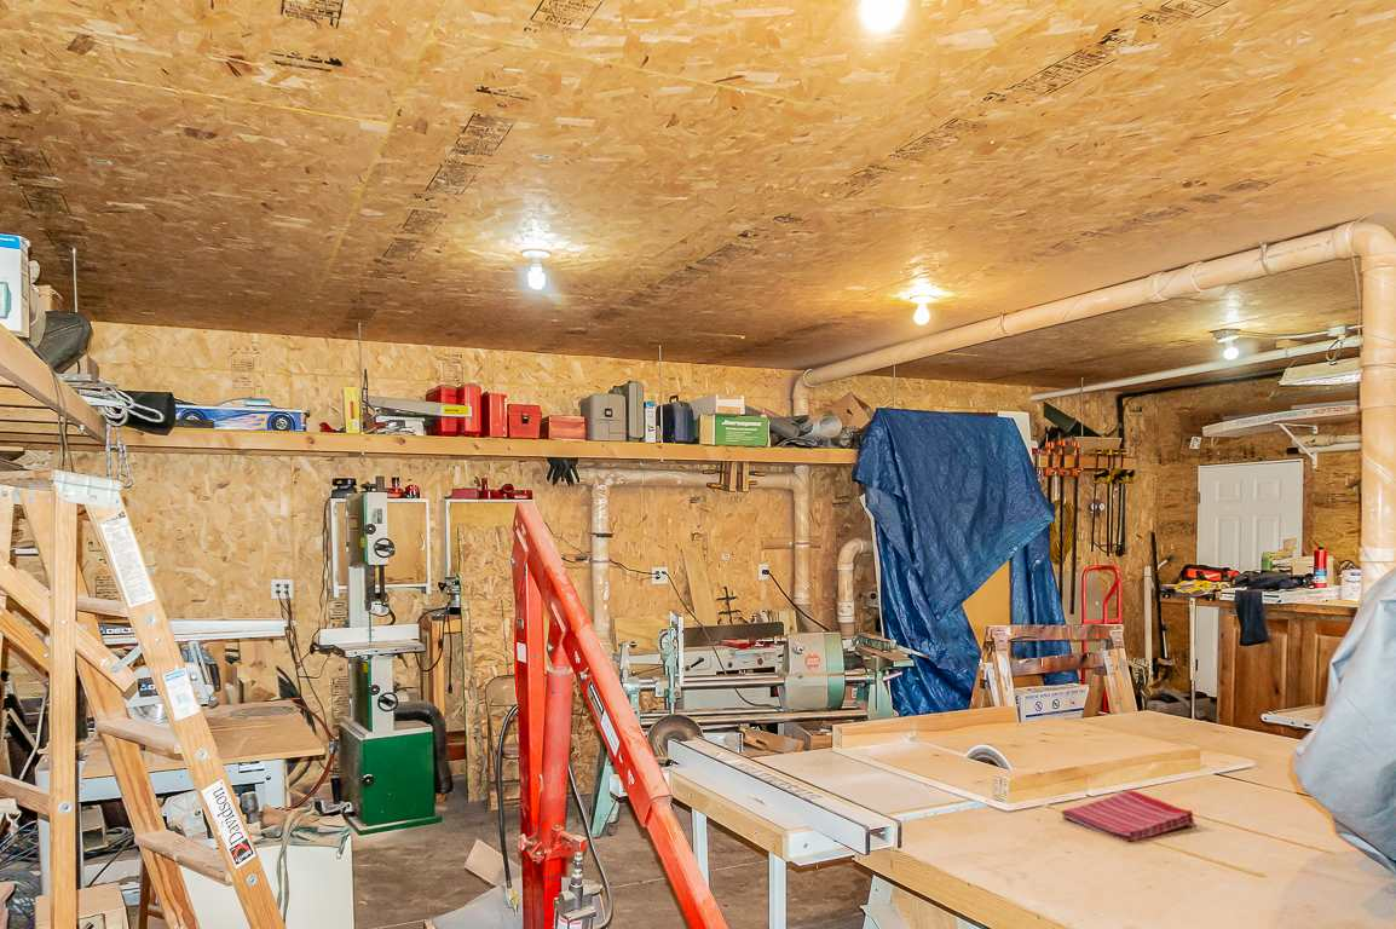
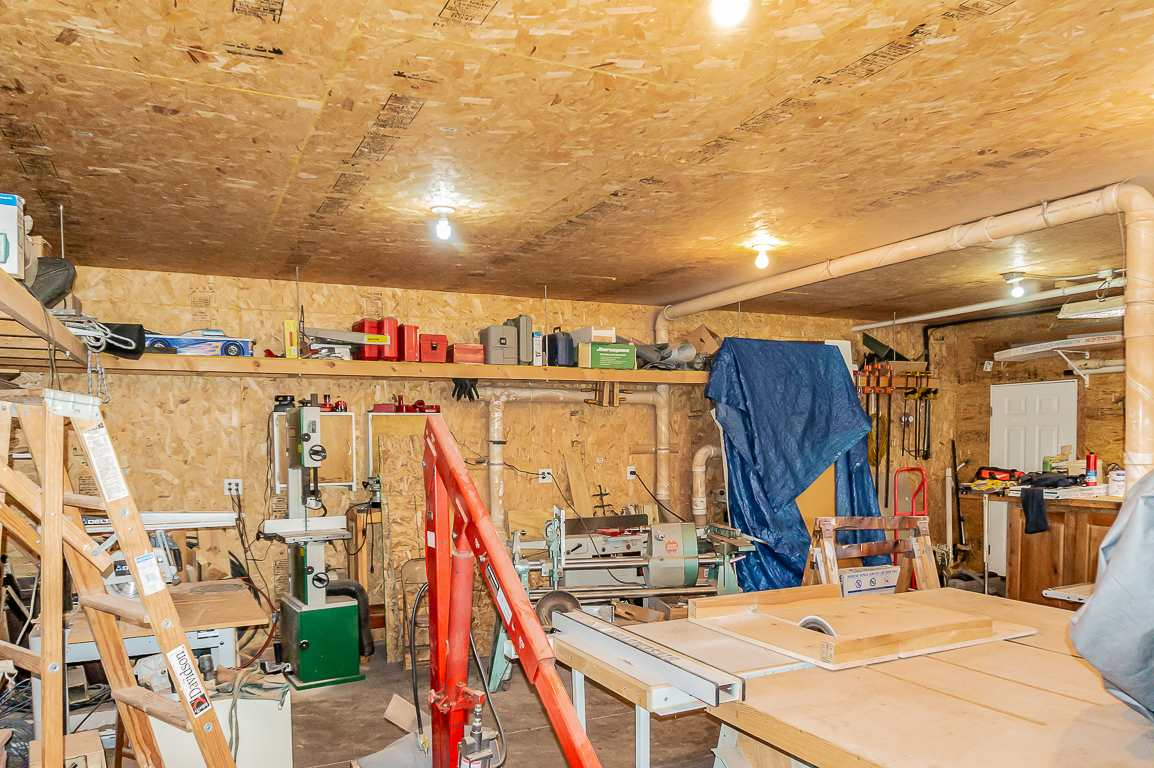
- dish towel [1060,790,1195,843]
